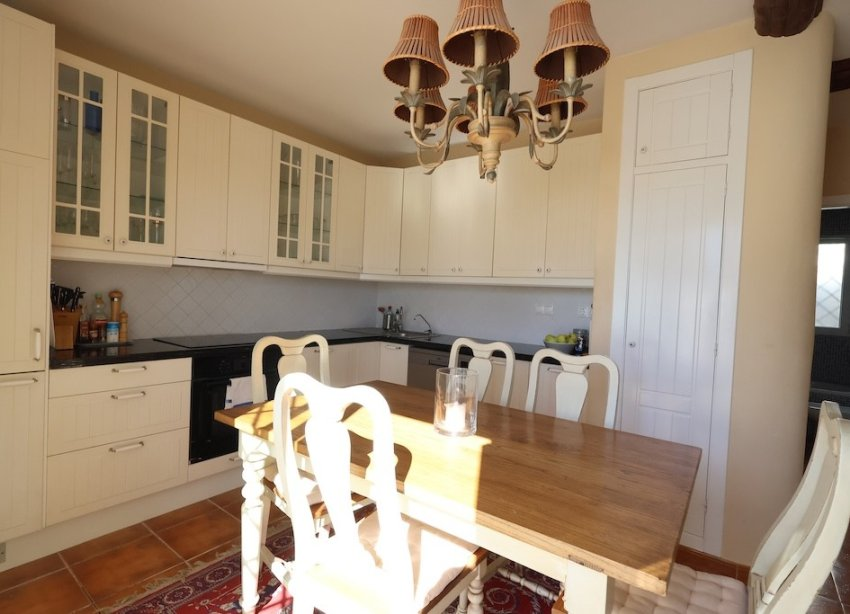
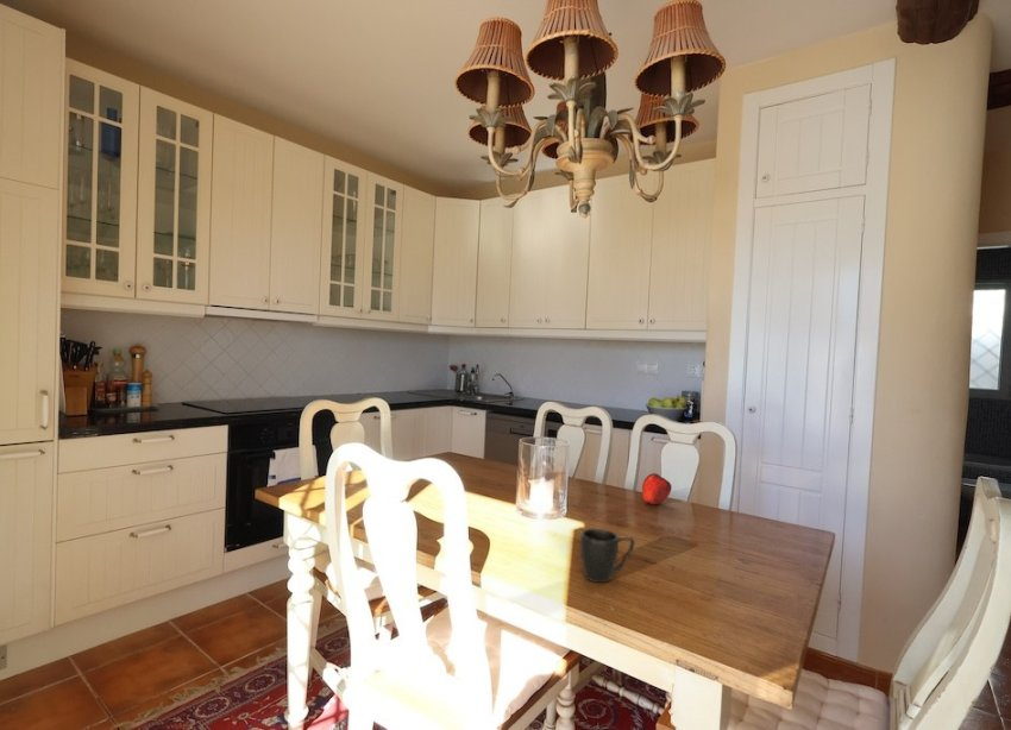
+ apple [641,472,673,505]
+ mug [579,528,635,584]
